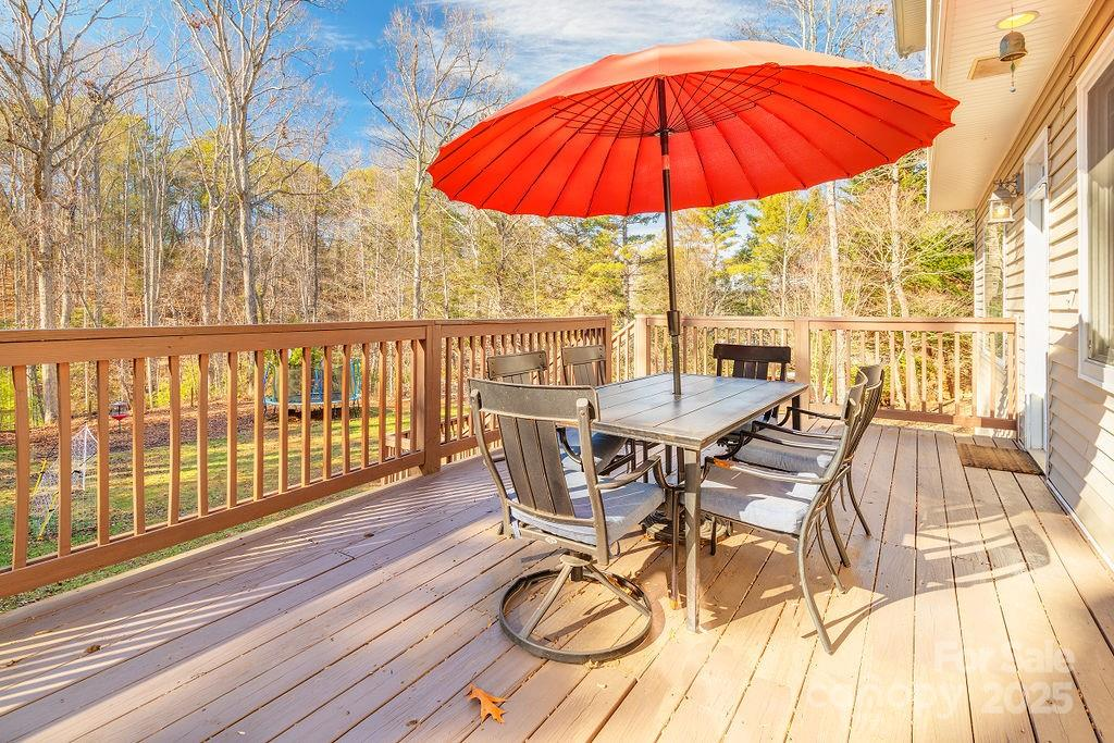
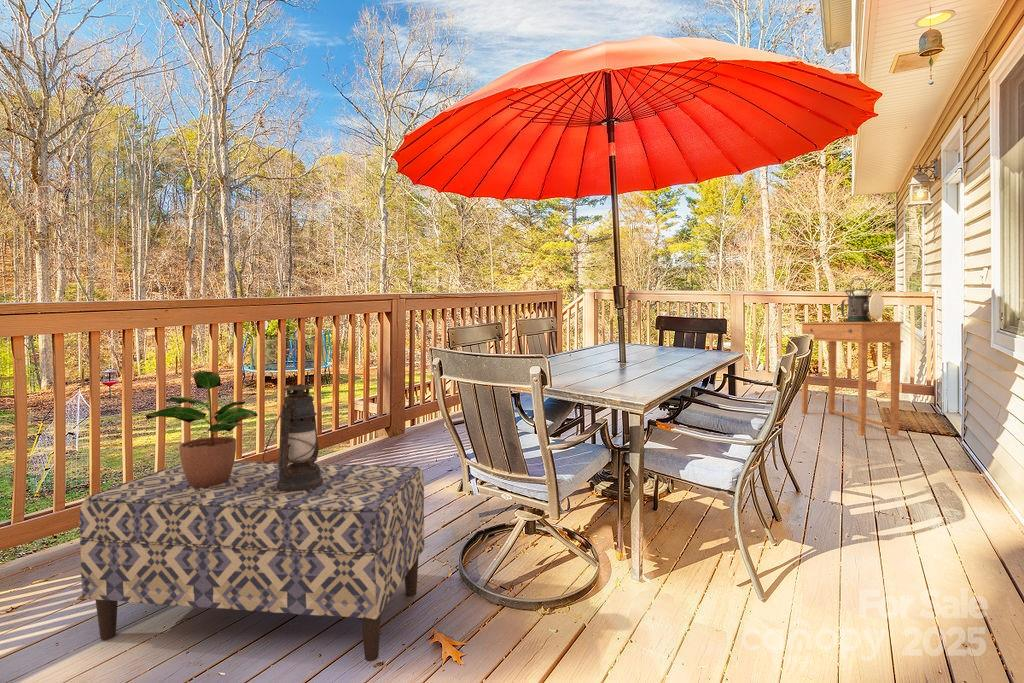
+ lantern [262,383,323,491]
+ potted plant [145,370,259,487]
+ lantern [840,277,885,322]
+ bench [78,460,425,662]
+ side table [800,321,904,437]
